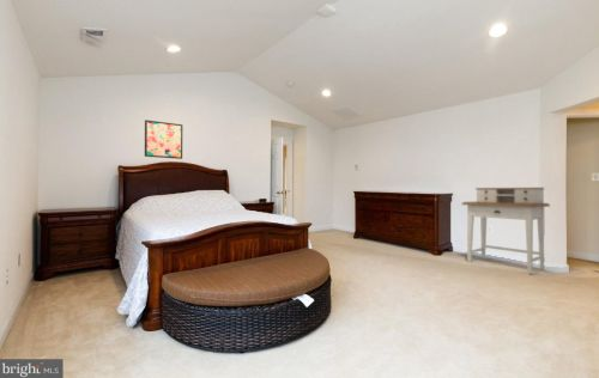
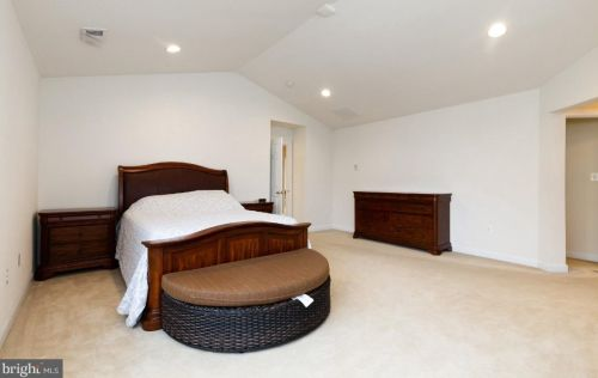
- wall art [144,118,183,160]
- desk [461,187,551,275]
